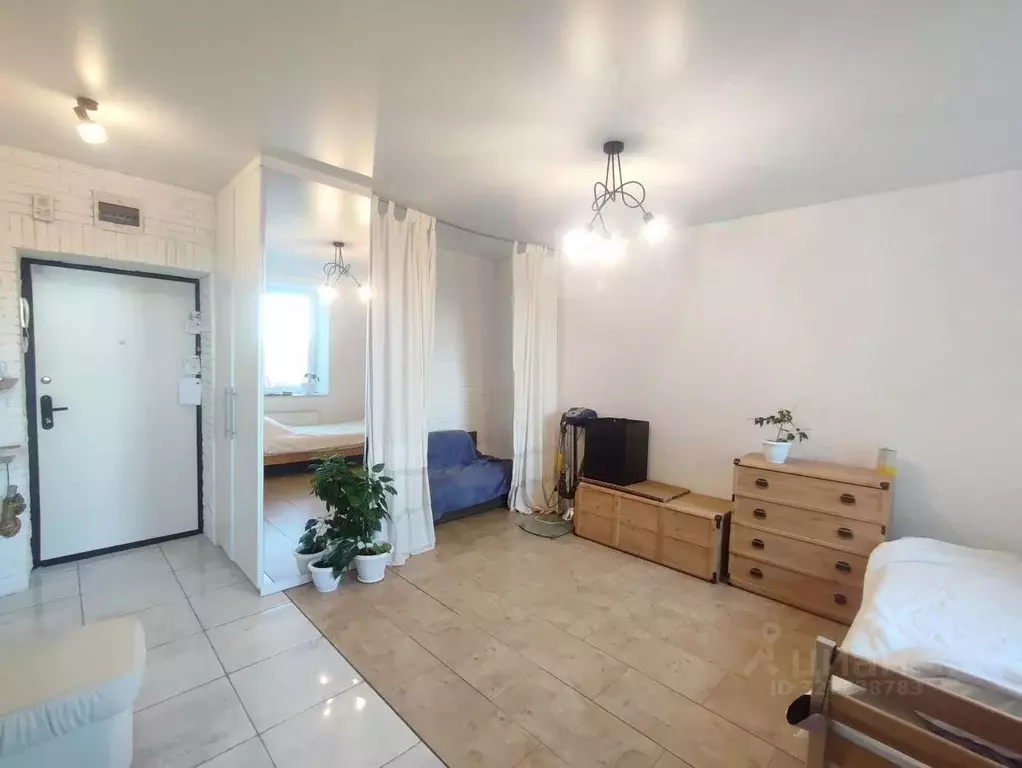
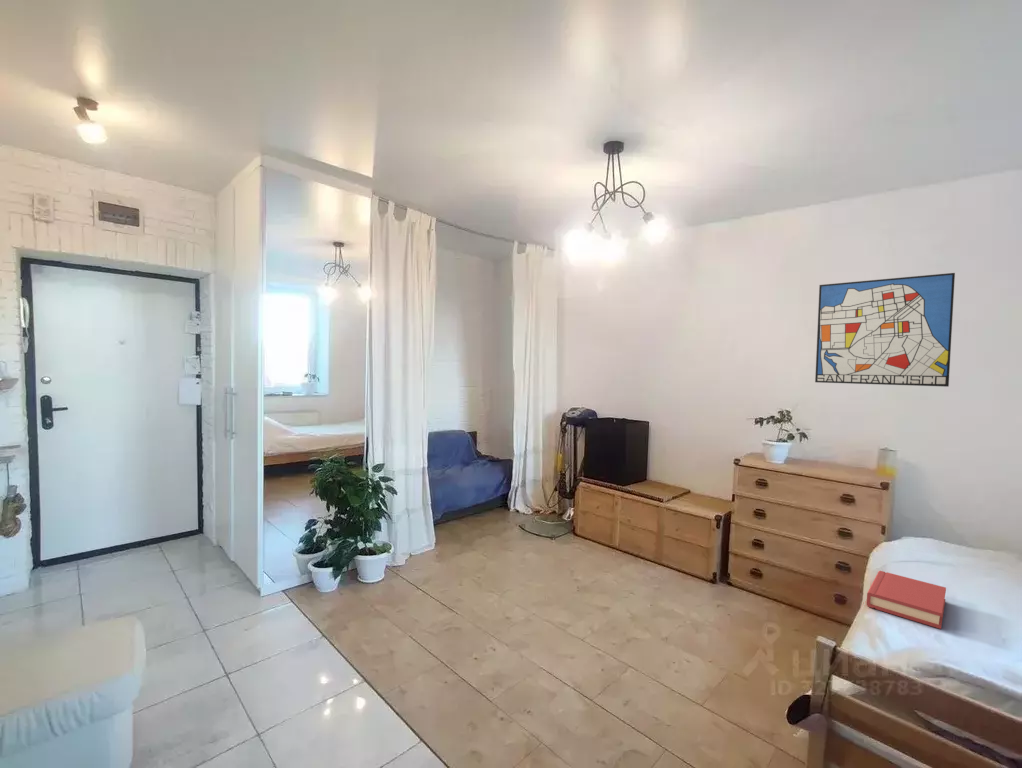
+ hardback book [866,570,947,630]
+ wall art [814,272,956,388]
